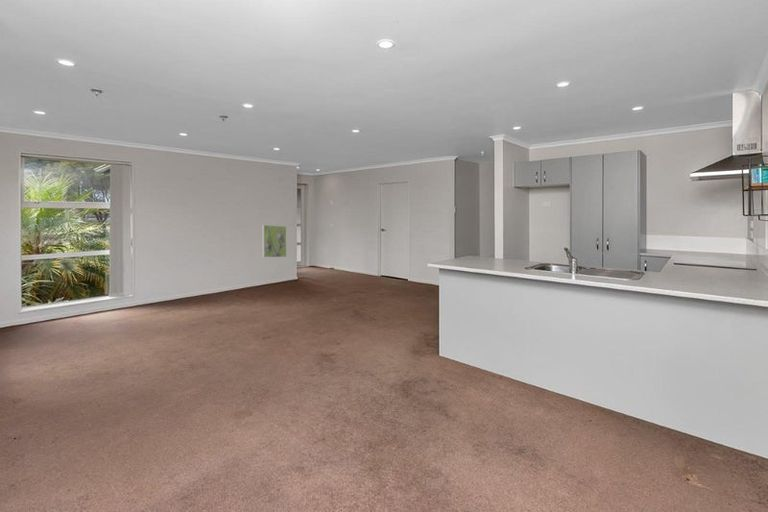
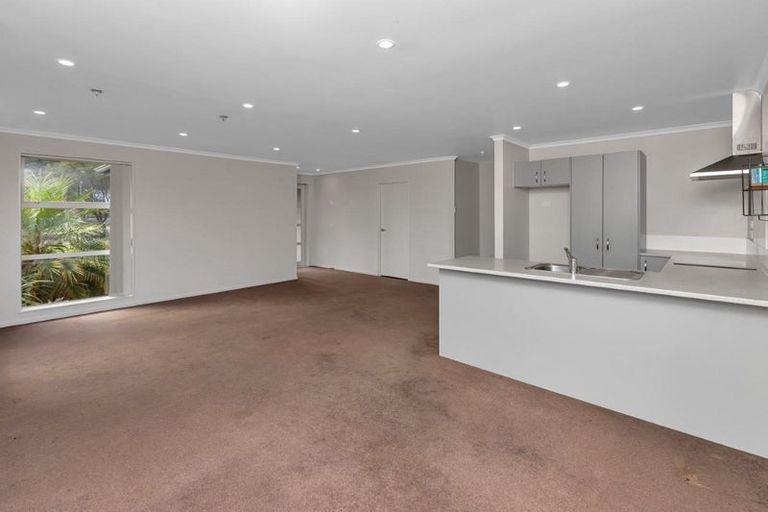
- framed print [262,224,287,258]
